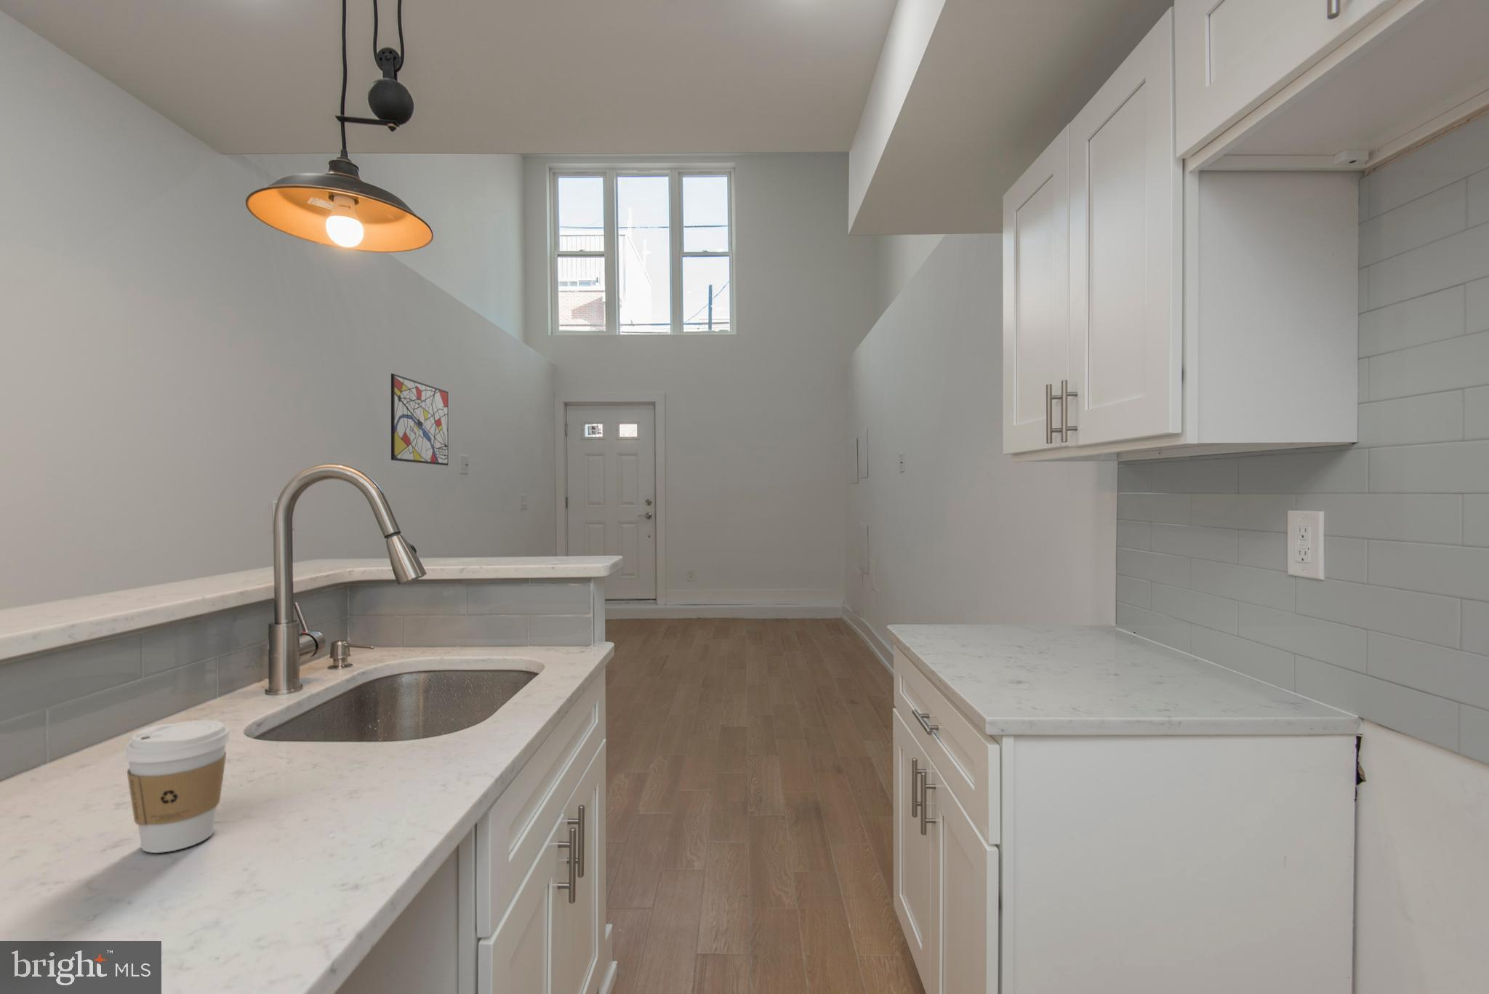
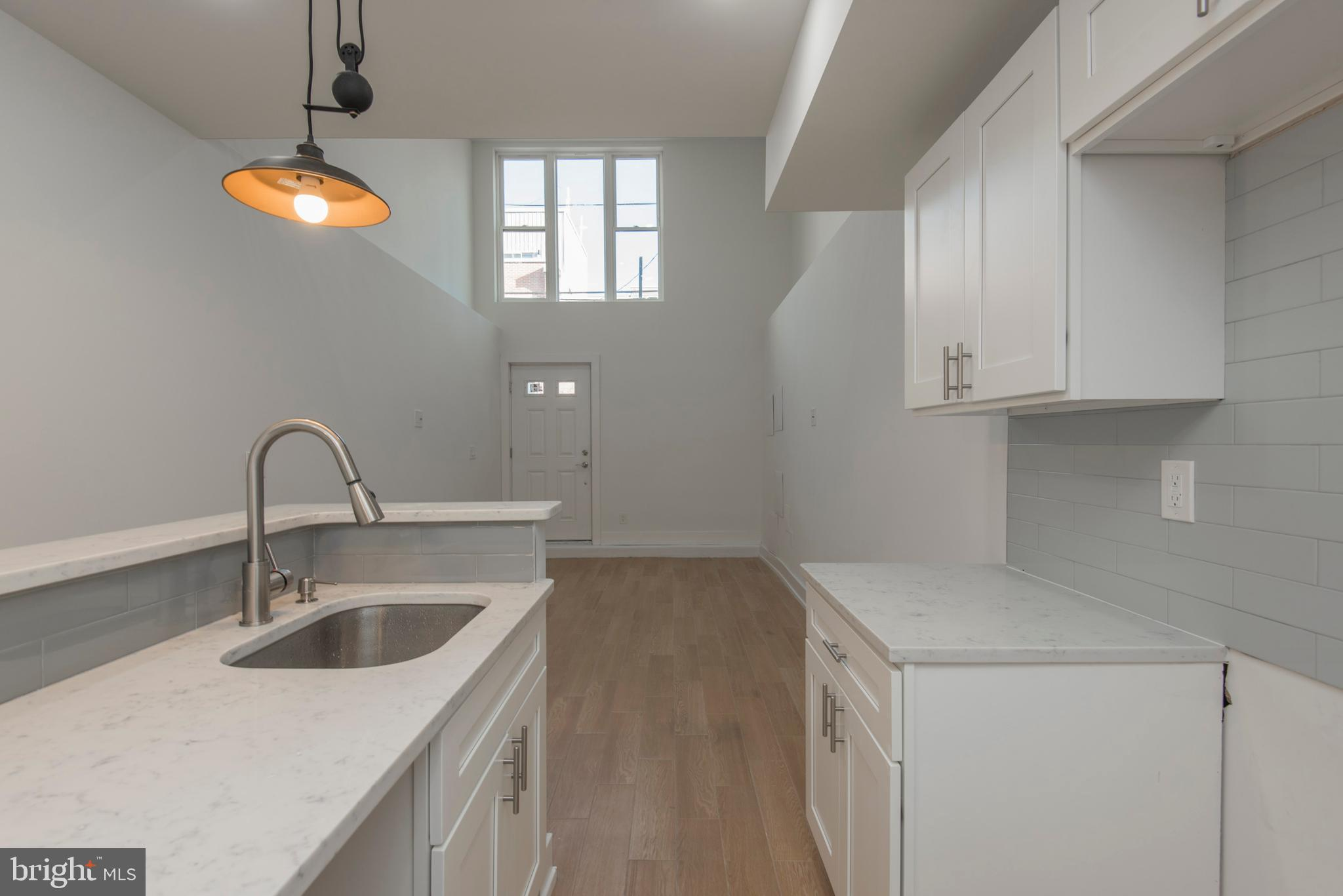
- coffee cup [123,720,231,853]
- wall art [390,373,449,466]
